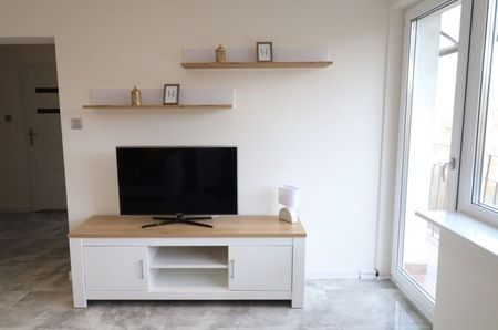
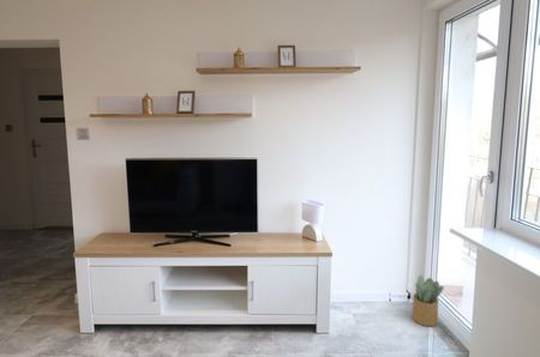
+ potted plant [412,274,445,327]
